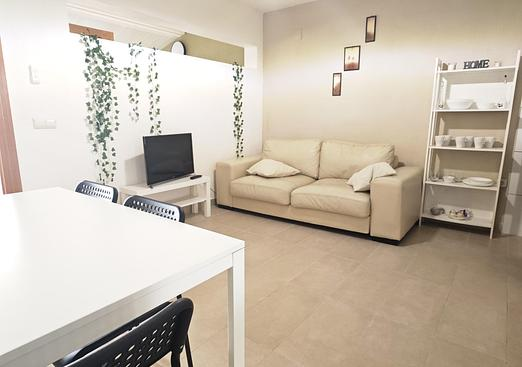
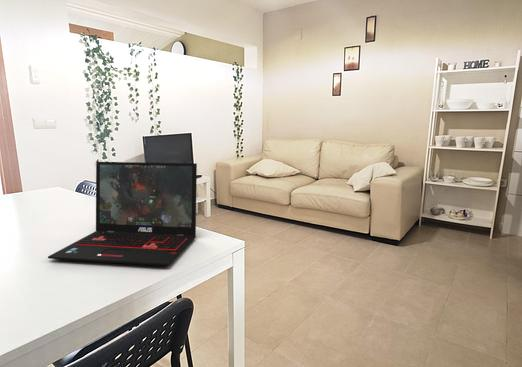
+ laptop [47,161,198,267]
